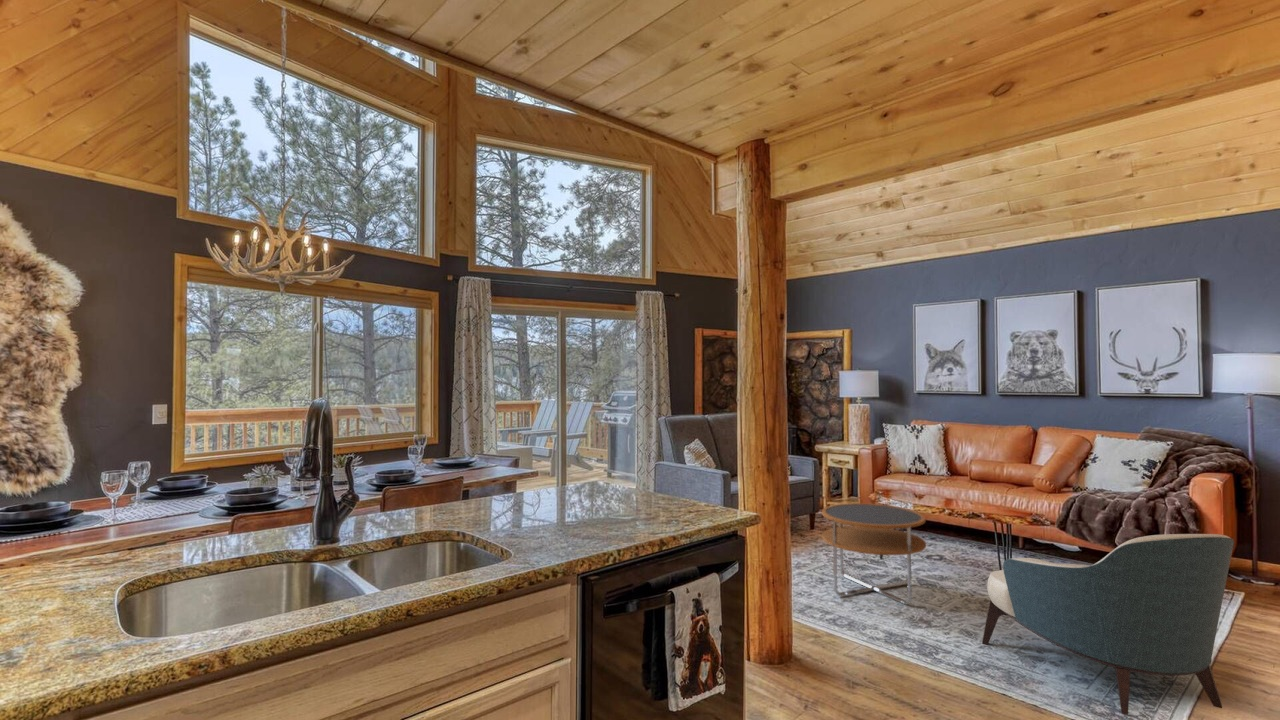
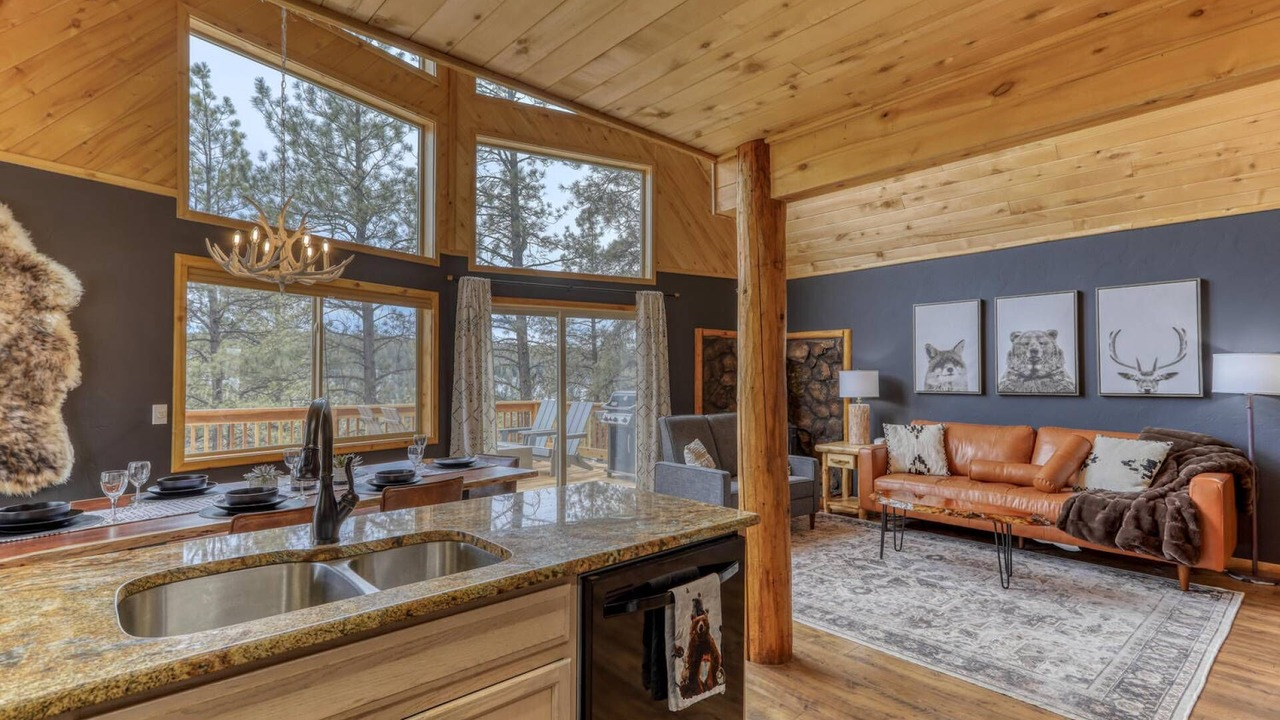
- side table [821,502,927,606]
- armchair [981,533,1235,716]
